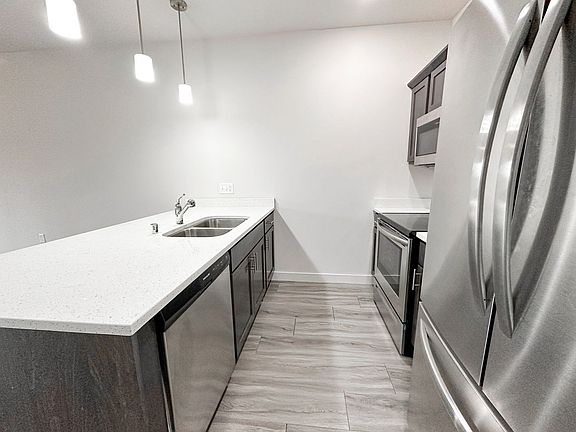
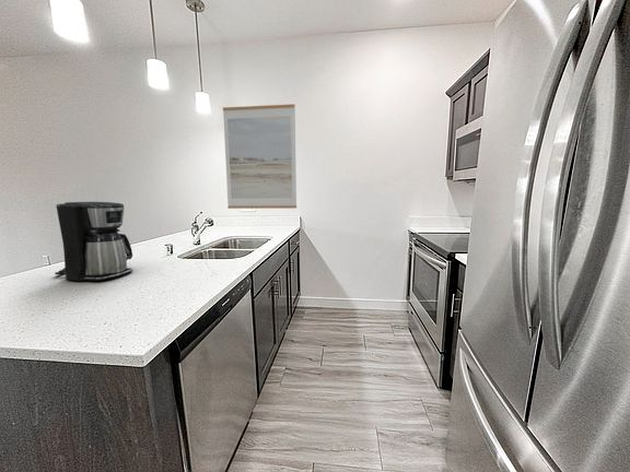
+ coffee maker [54,201,133,282]
+ wall art [222,103,298,210]
